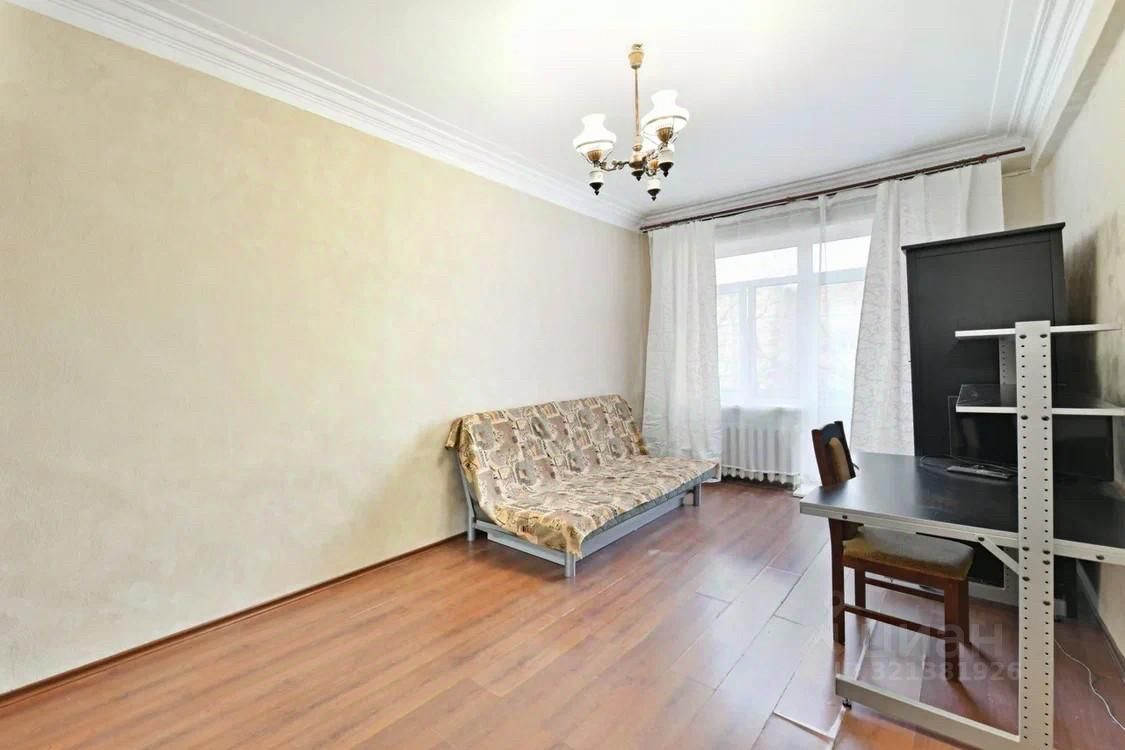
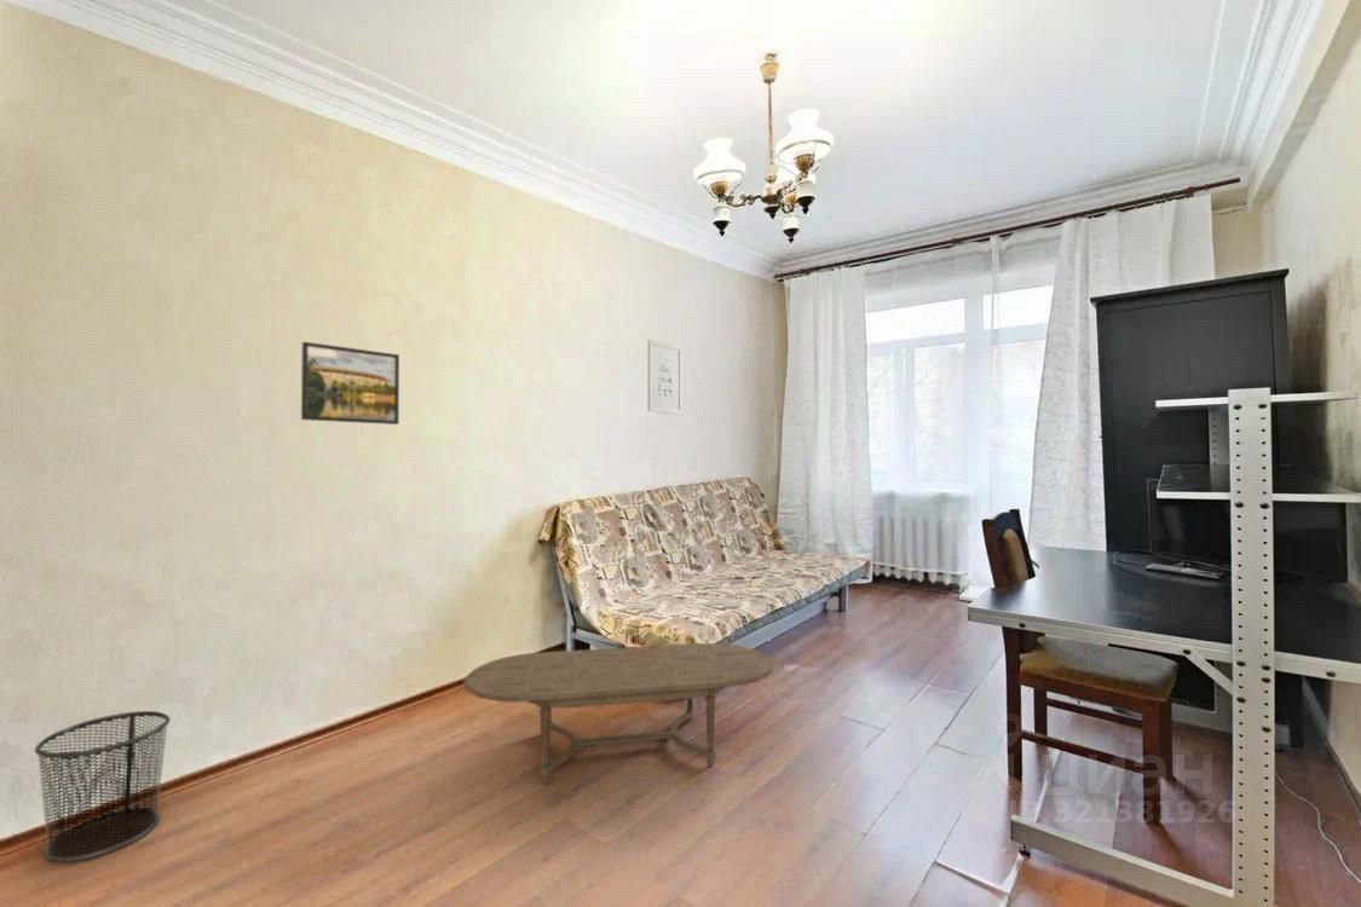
+ coffee table [462,642,775,784]
+ wall art [647,339,684,416]
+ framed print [300,341,400,426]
+ waste bin [34,710,172,863]
